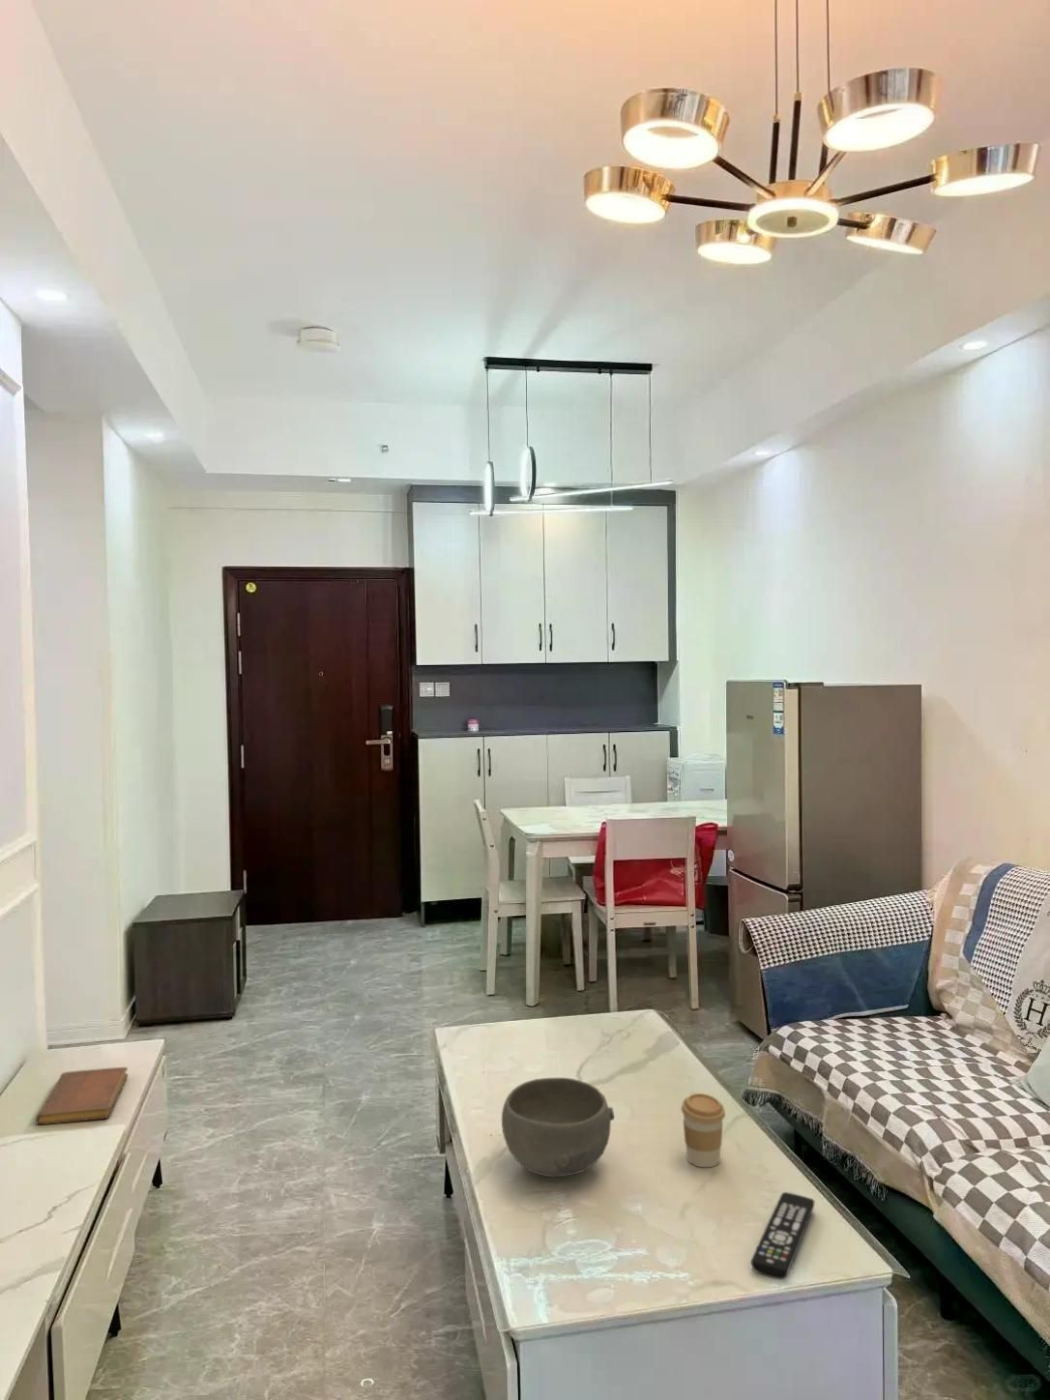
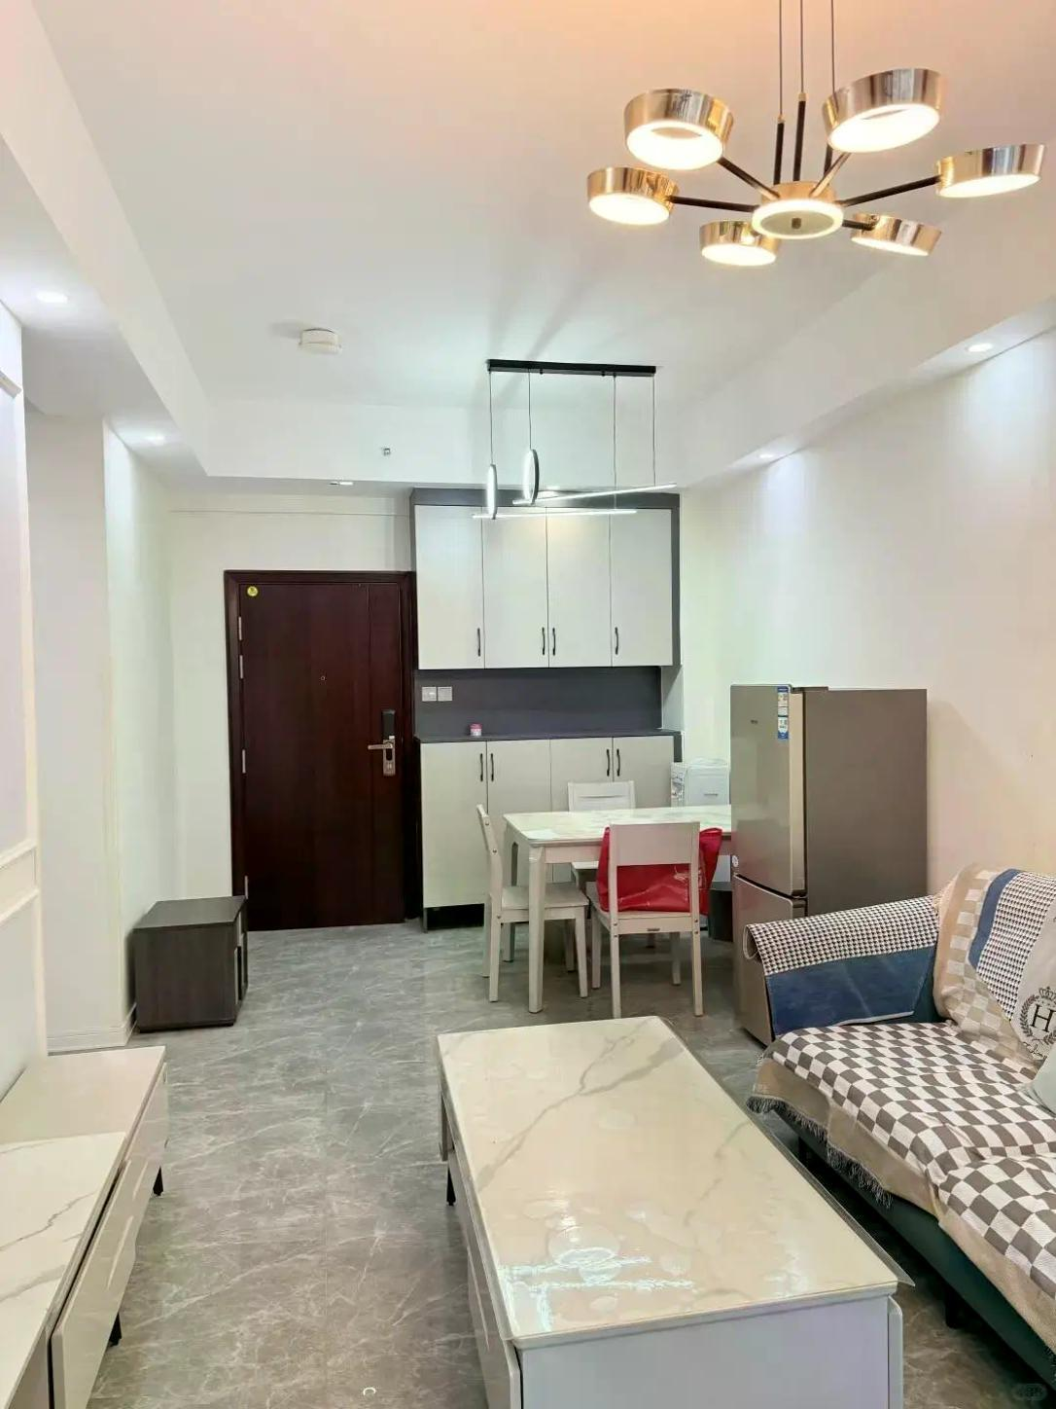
- remote control [750,1192,815,1280]
- bowl [501,1077,615,1177]
- coffee cup [681,1092,726,1169]
- notebook [35,1066,129,1126]
